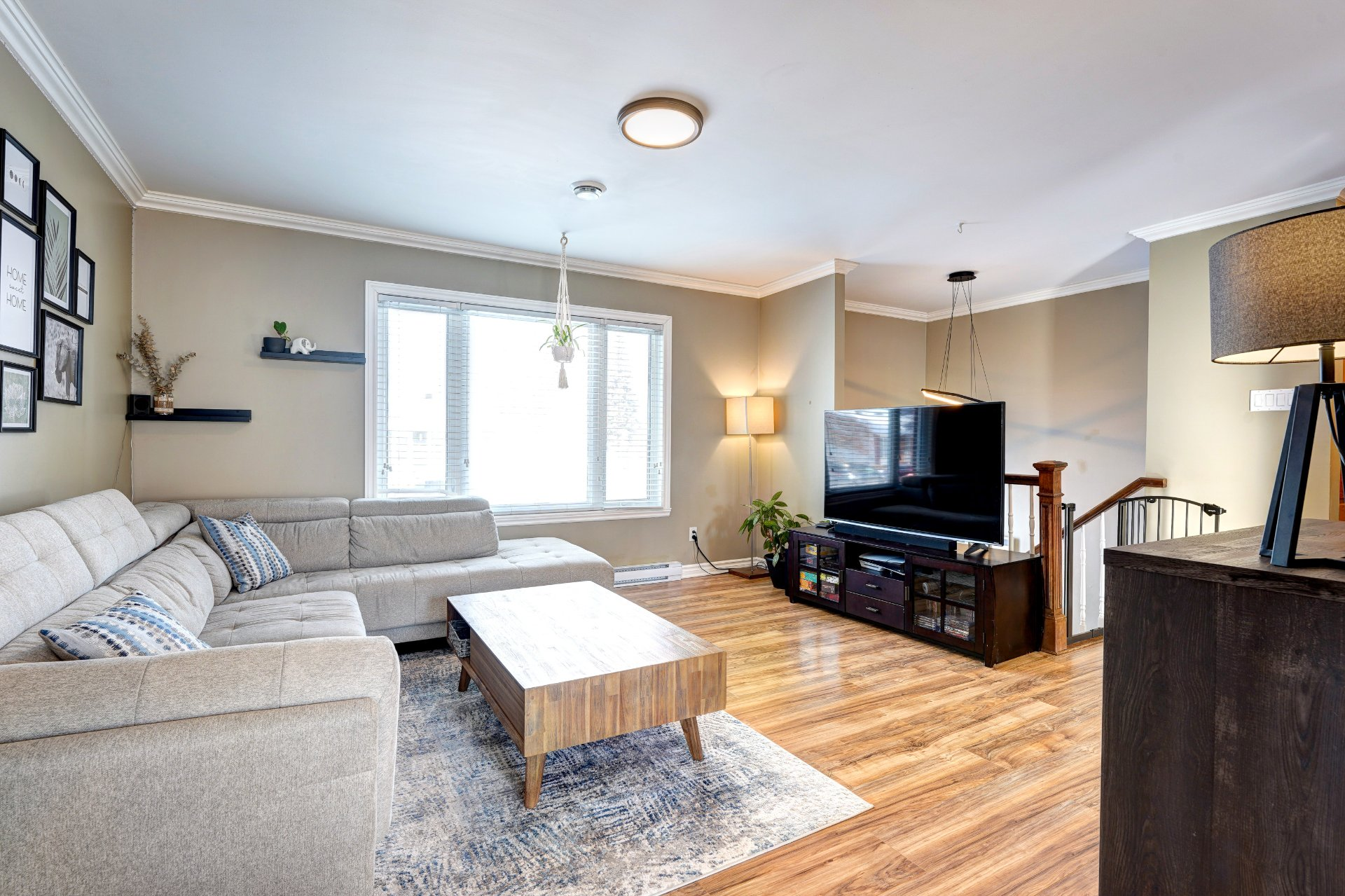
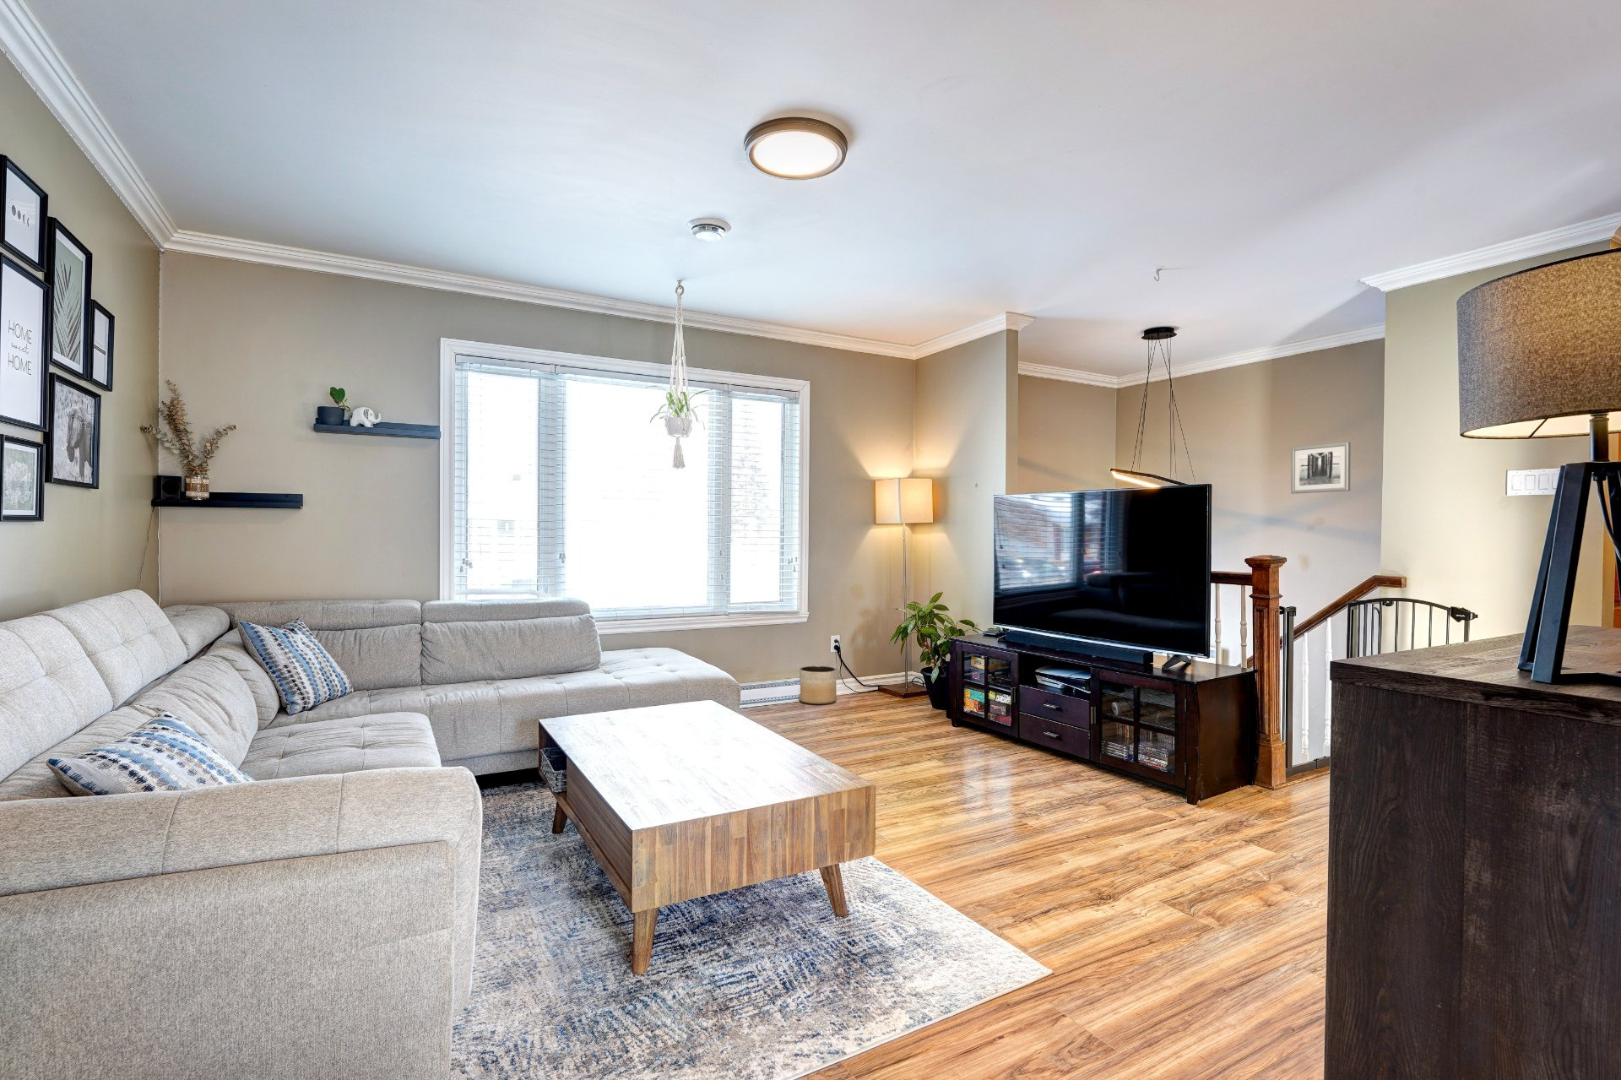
+ wall art [1290,441,1352,495]
+ planter [799,665,838,705]
